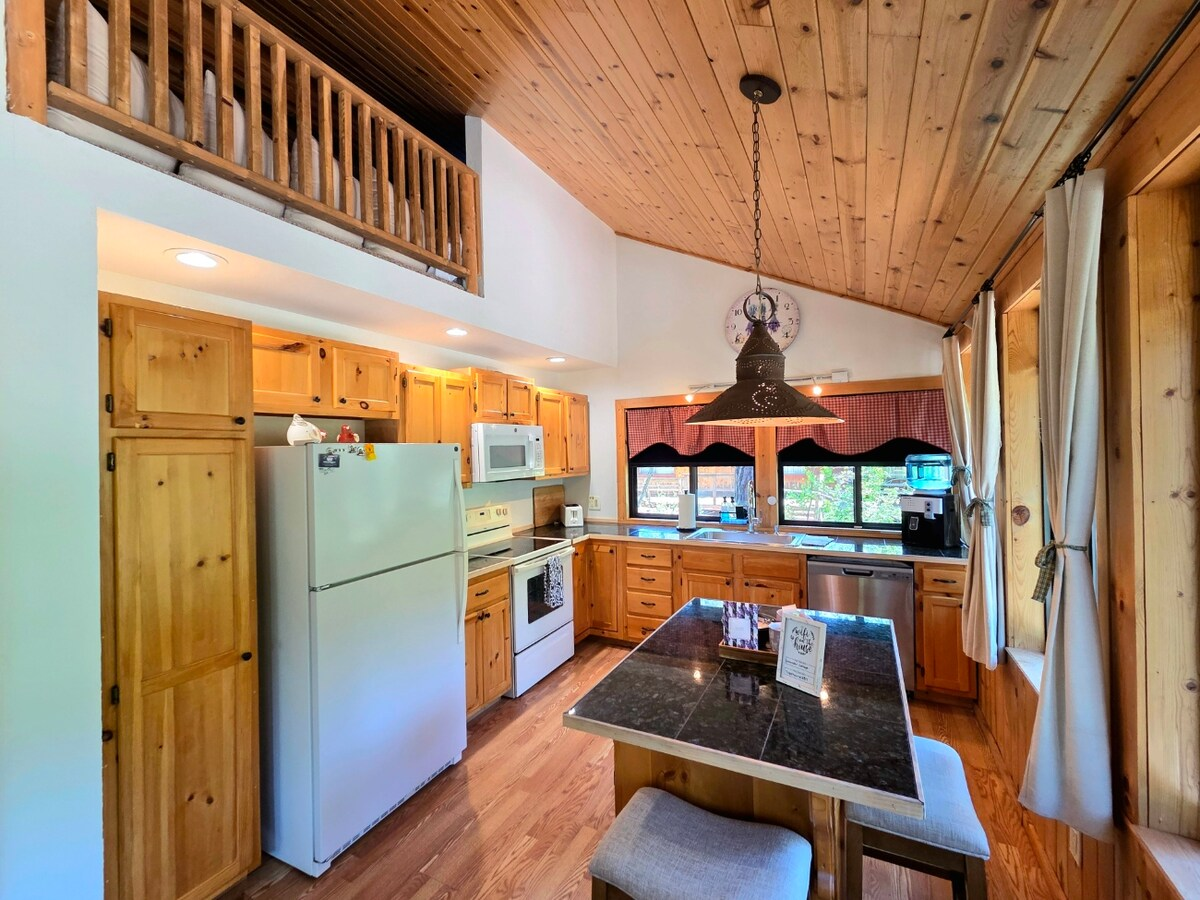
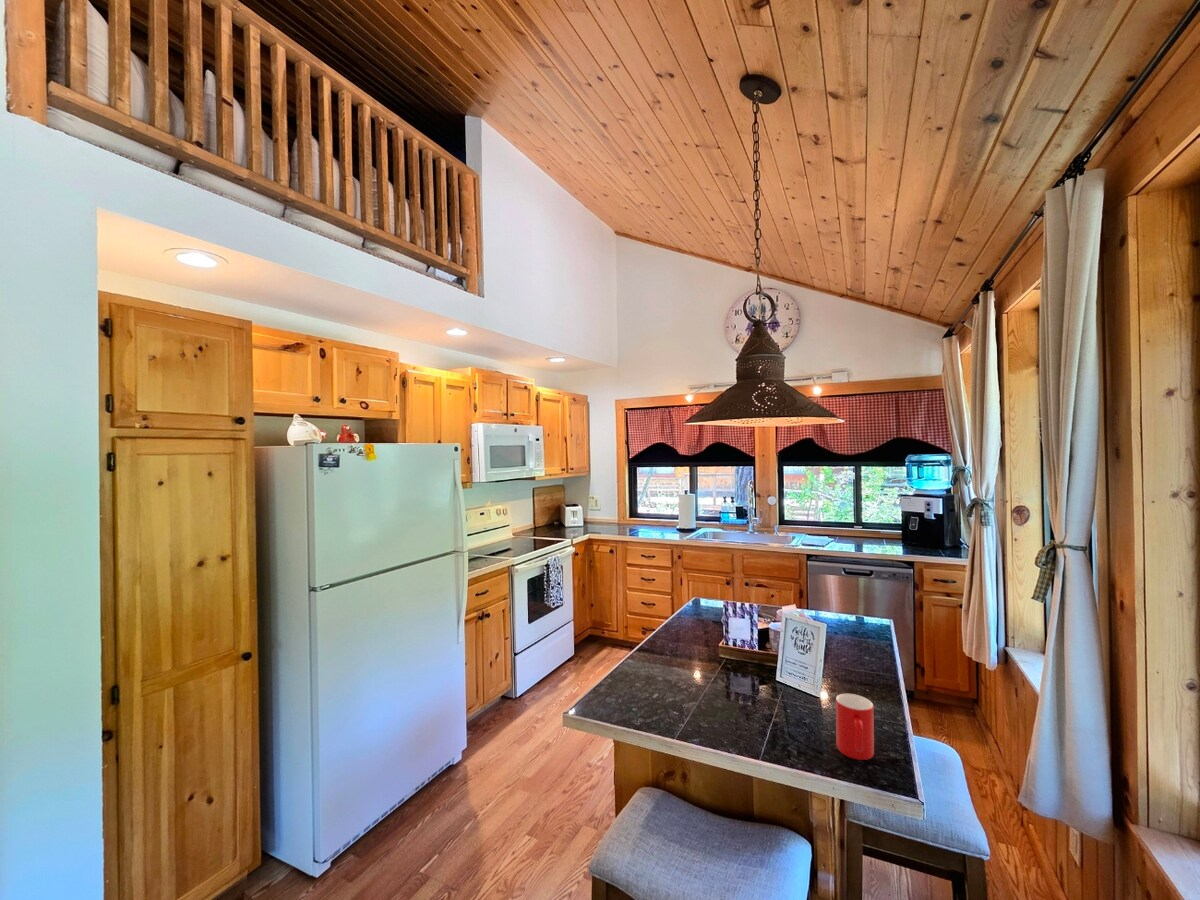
+ cup [835,693,875,761]
